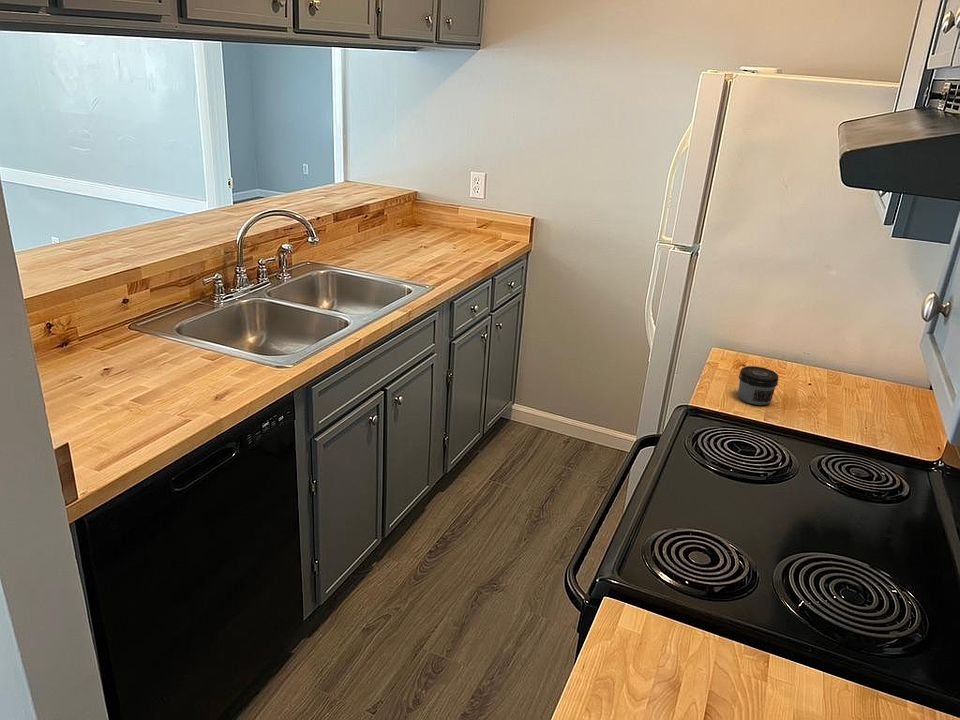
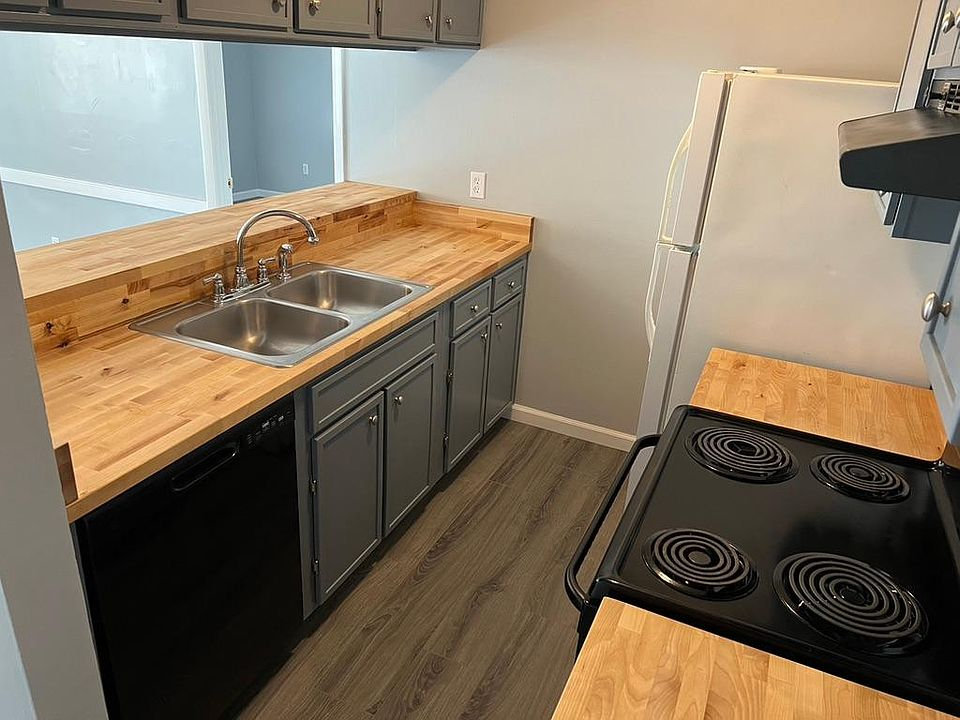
- jar [737,365,779,406]
